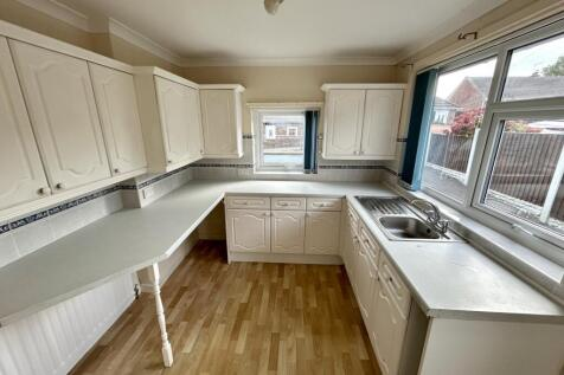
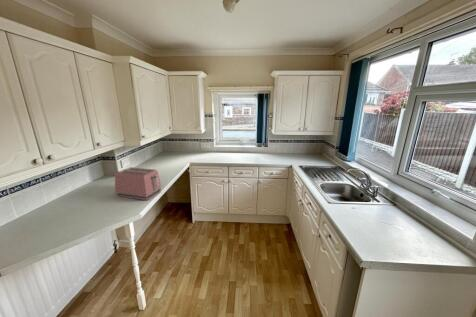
+ toaster [114,166,162,201]
